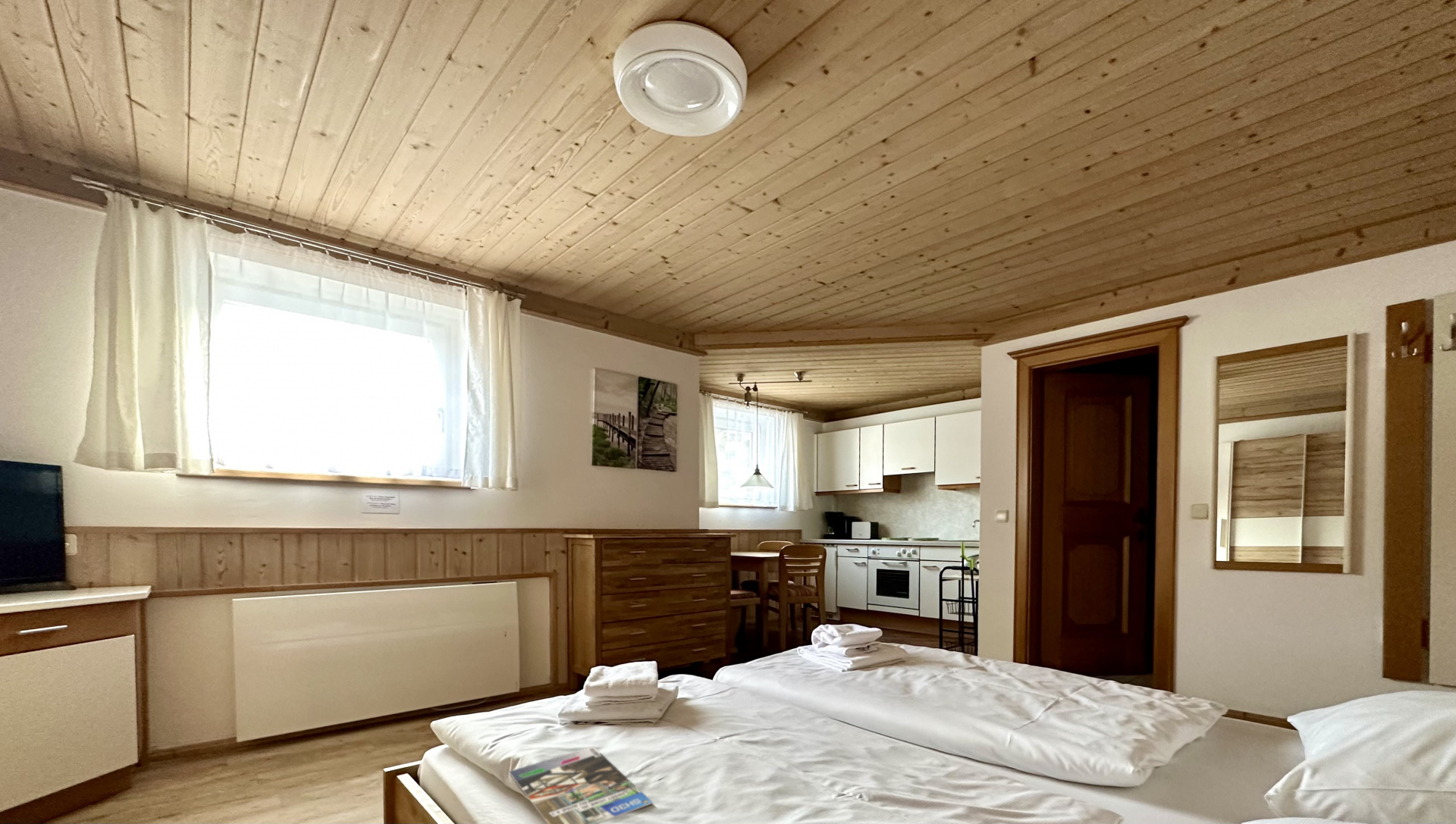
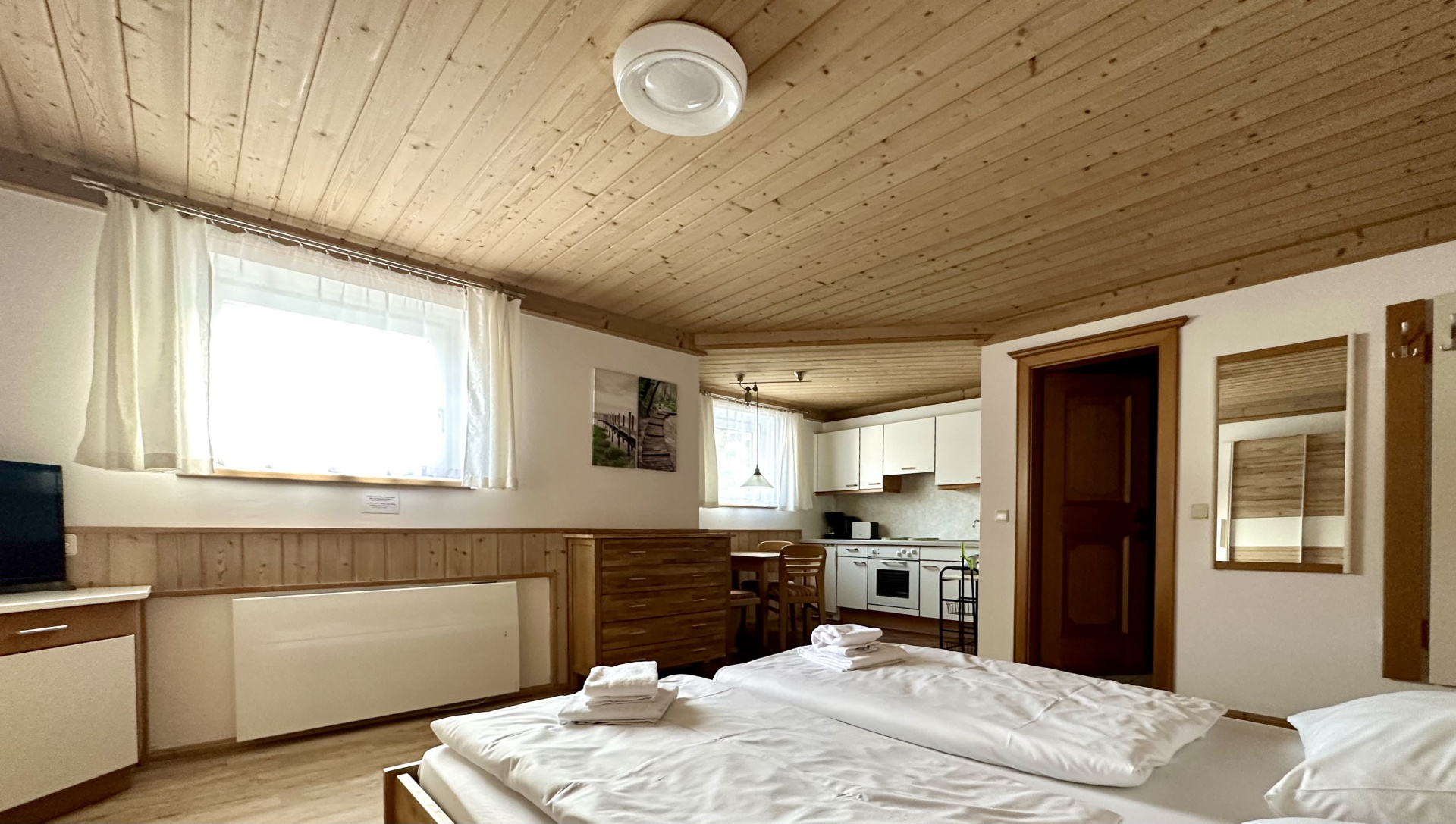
- magazine [508,745,654,824]
